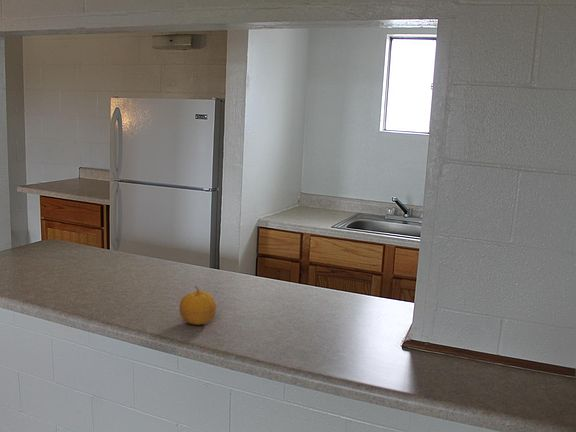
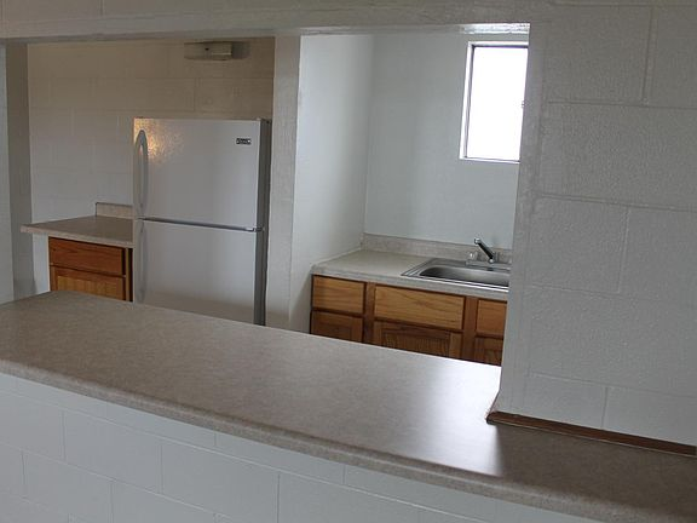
- fruit [179,285,217,326]
